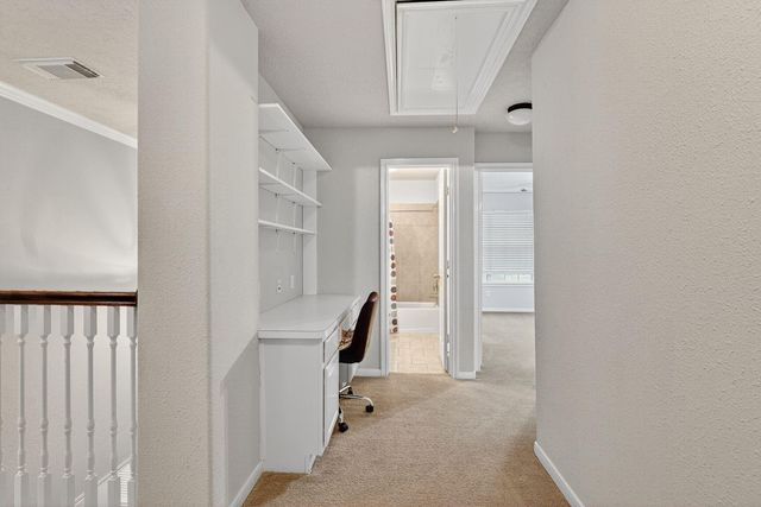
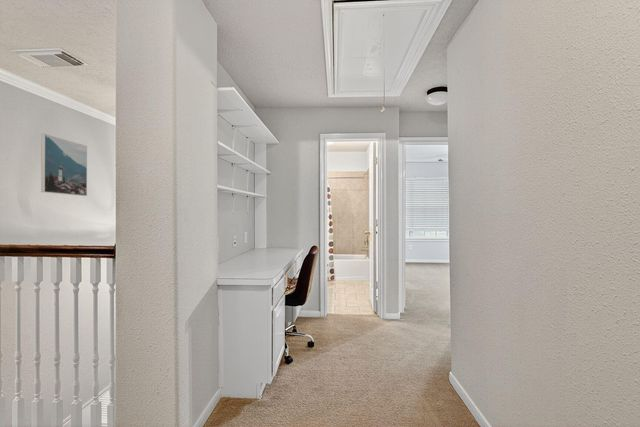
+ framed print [40,133,88,197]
